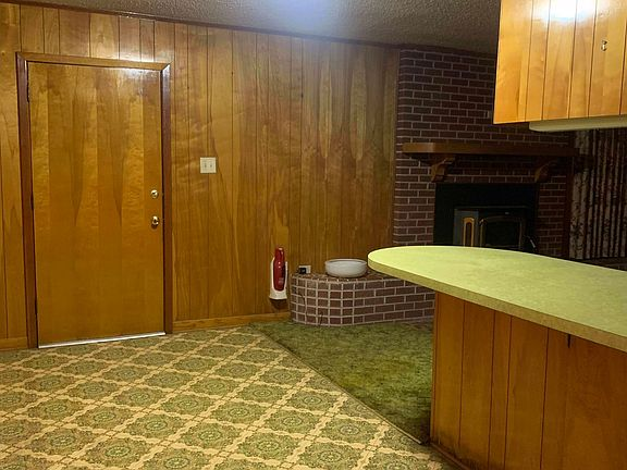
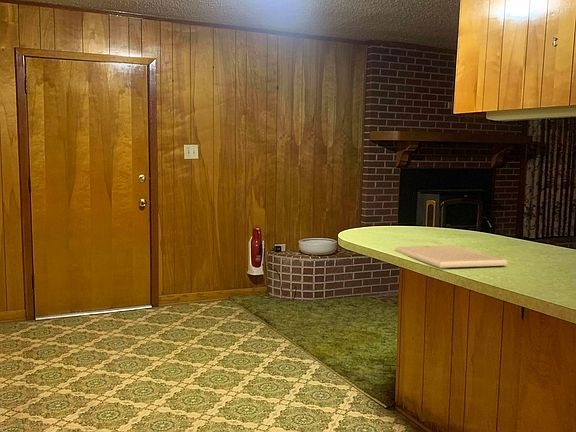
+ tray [394,245,509,269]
